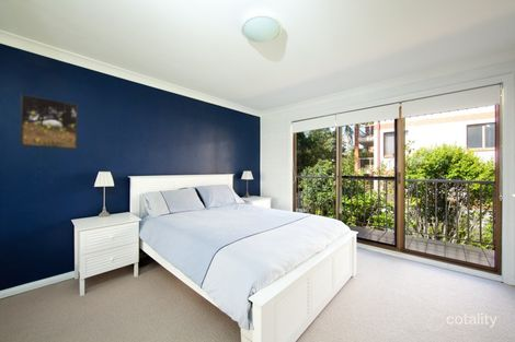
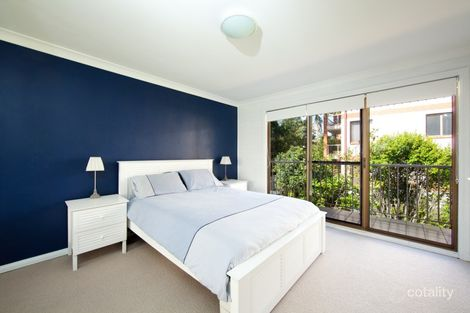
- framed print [19,93,79,151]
